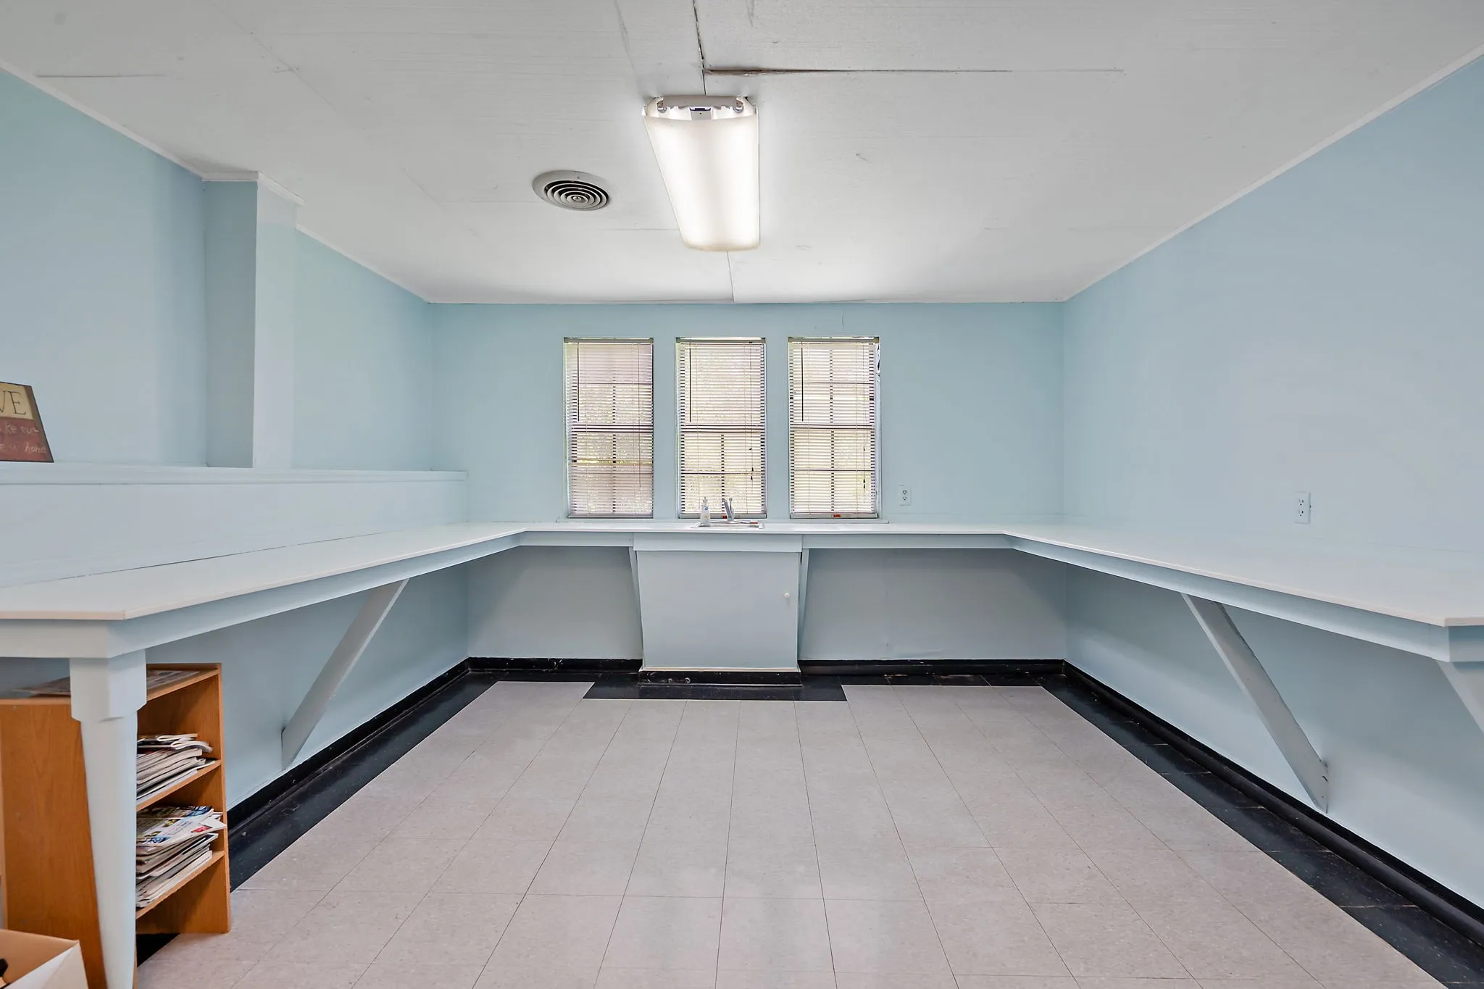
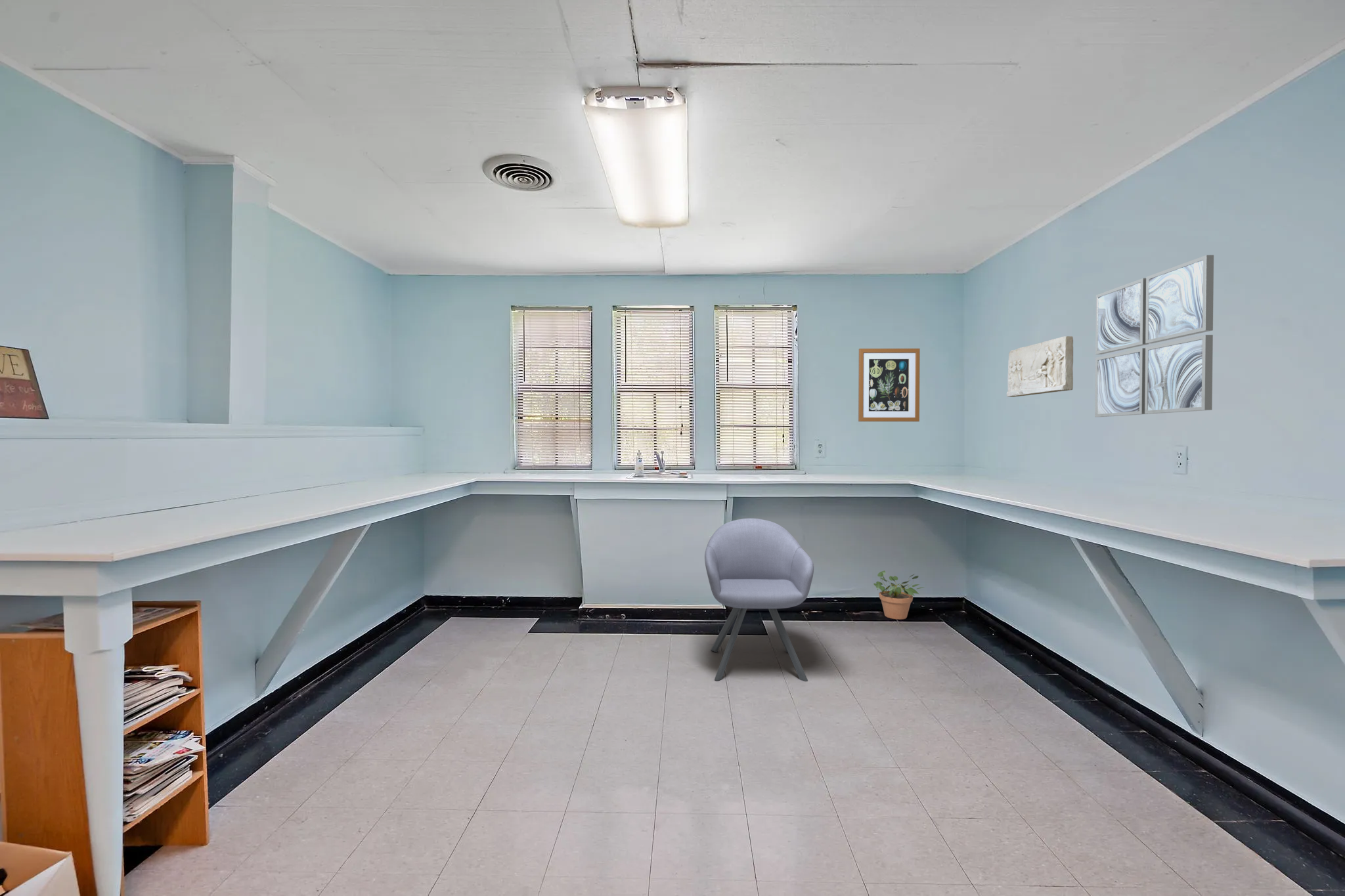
+ chair [704,518,814,682]
+ wall art [858,348,921,422]
+ potted plant [873,570,924,620]
+ relief sculpture [1006,335,1074,398]
+ wall art [1094,254,1214,417]
